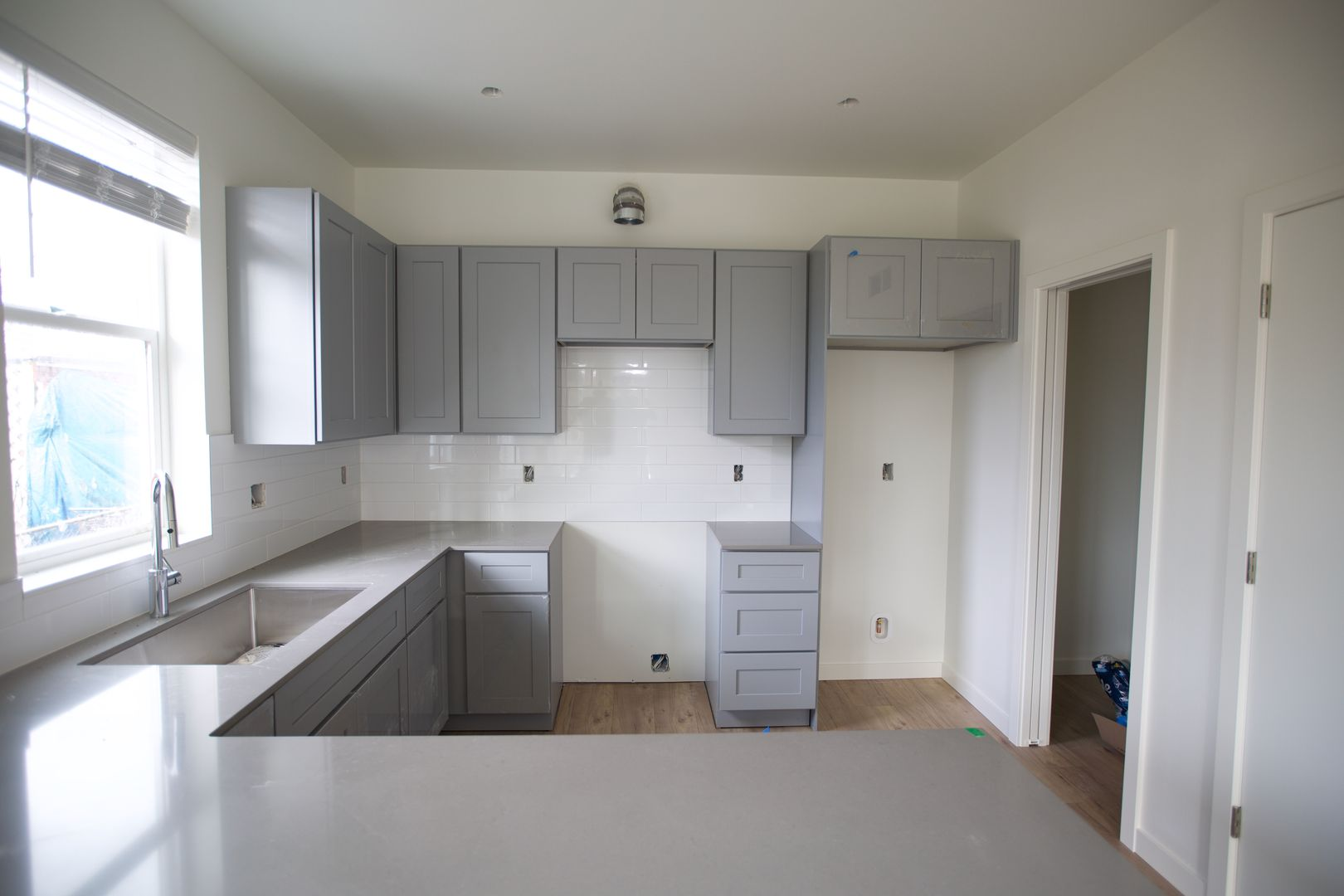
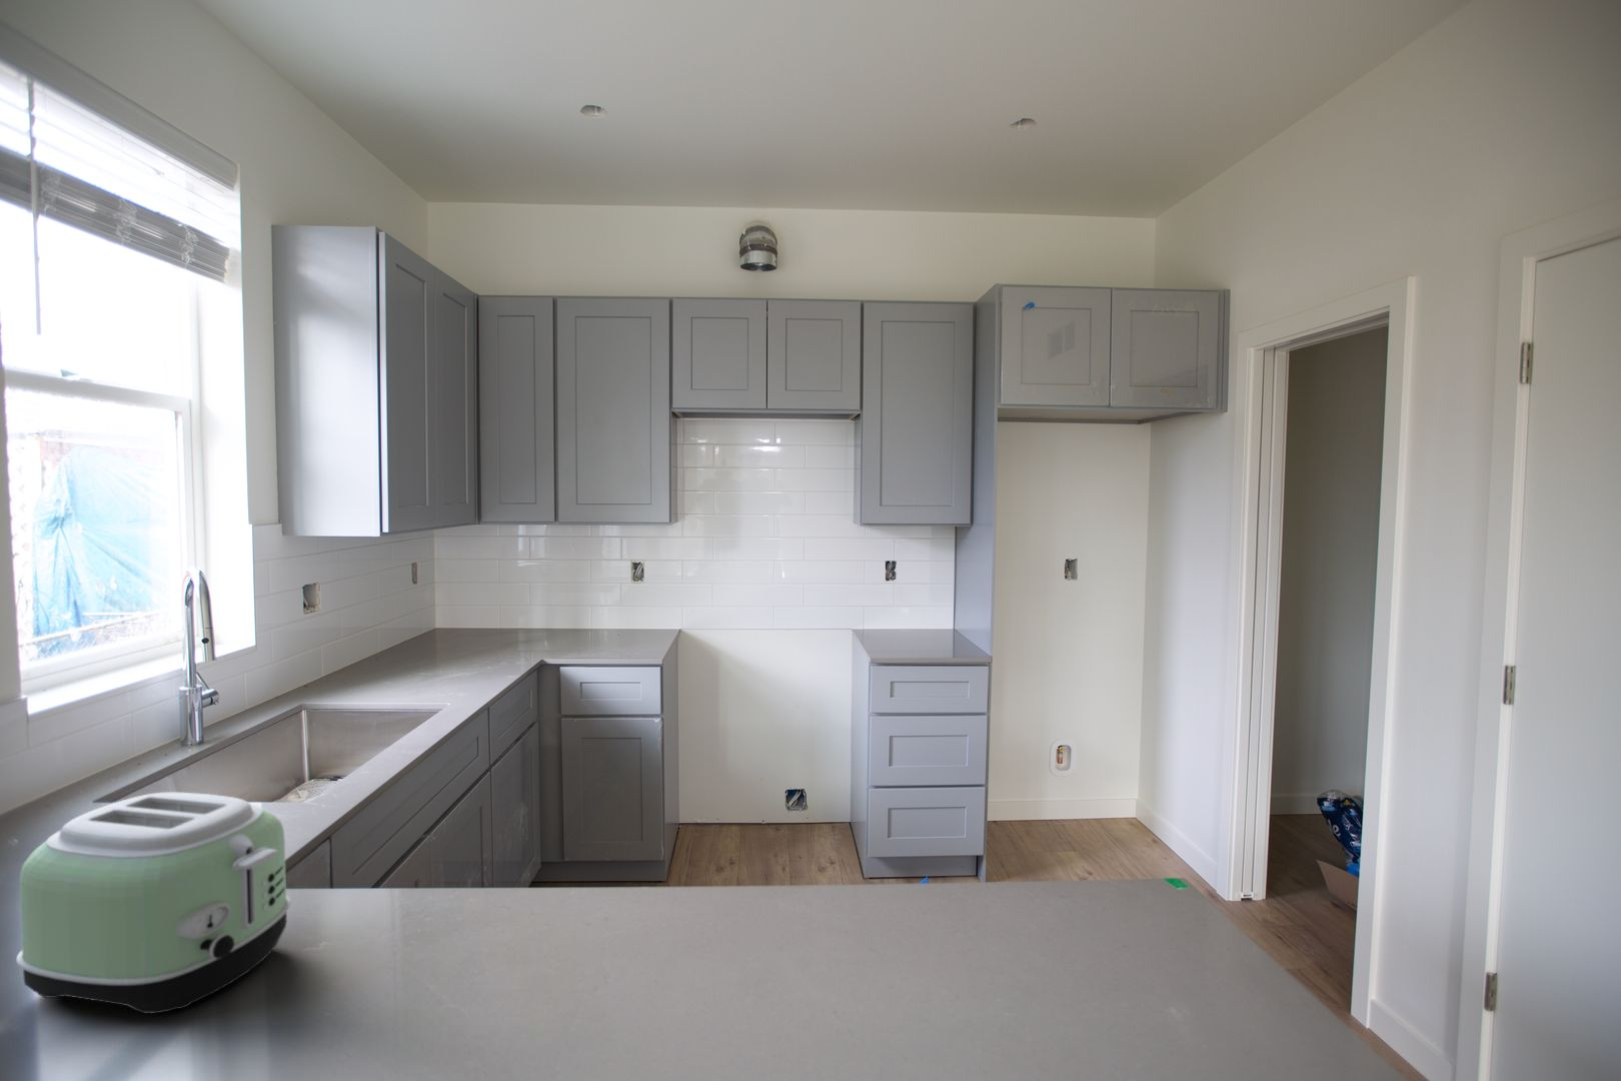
+ toaster [14,791,292,1013]
